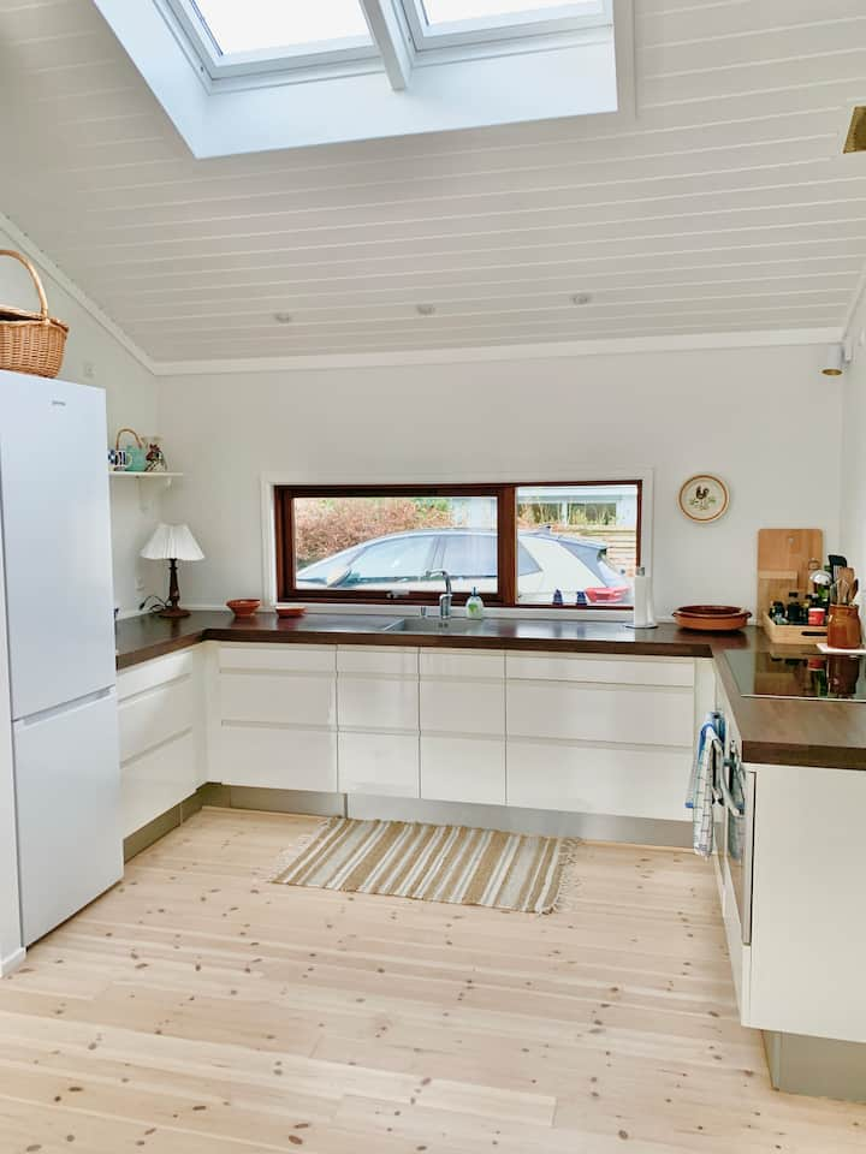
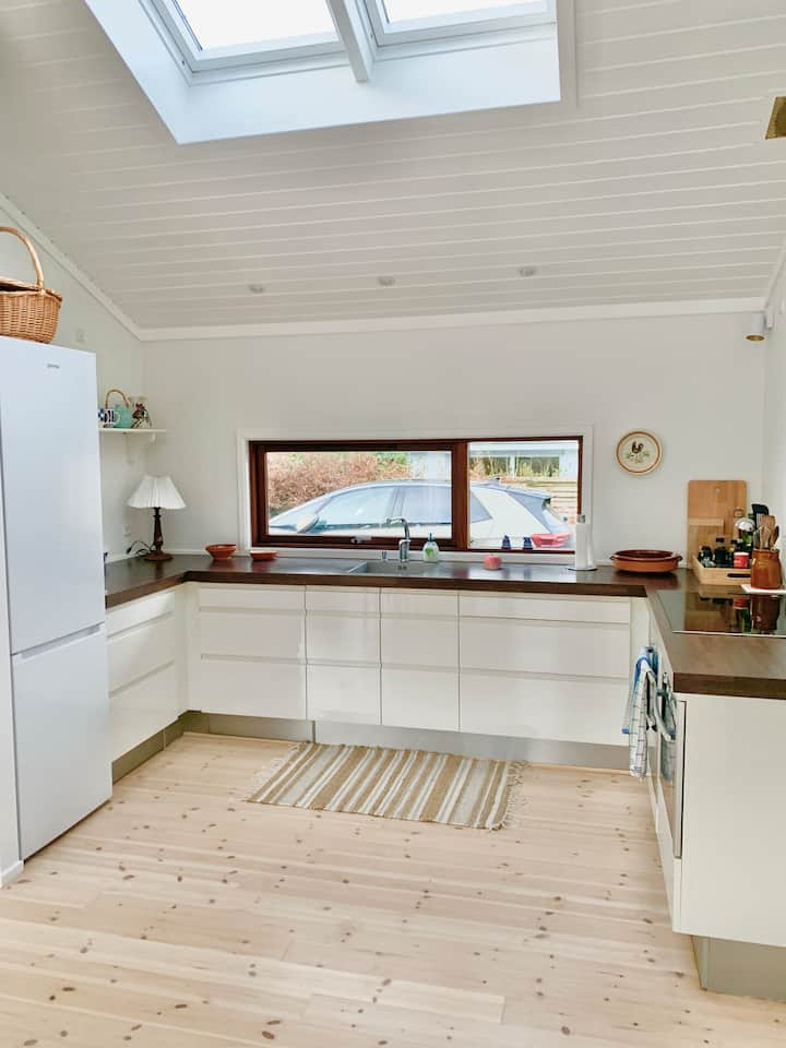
+ fruit [483,551,503,571]
